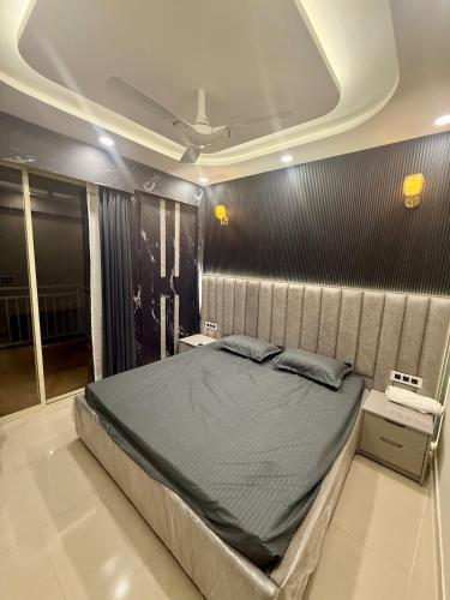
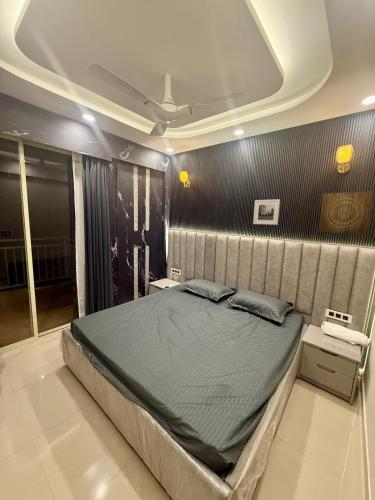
+ wall art [318,190,375,235]
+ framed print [252,198,281,226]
